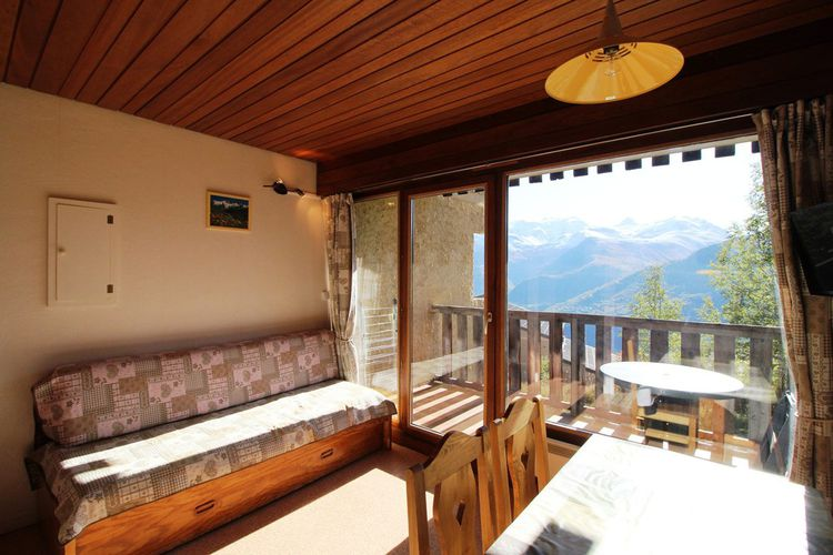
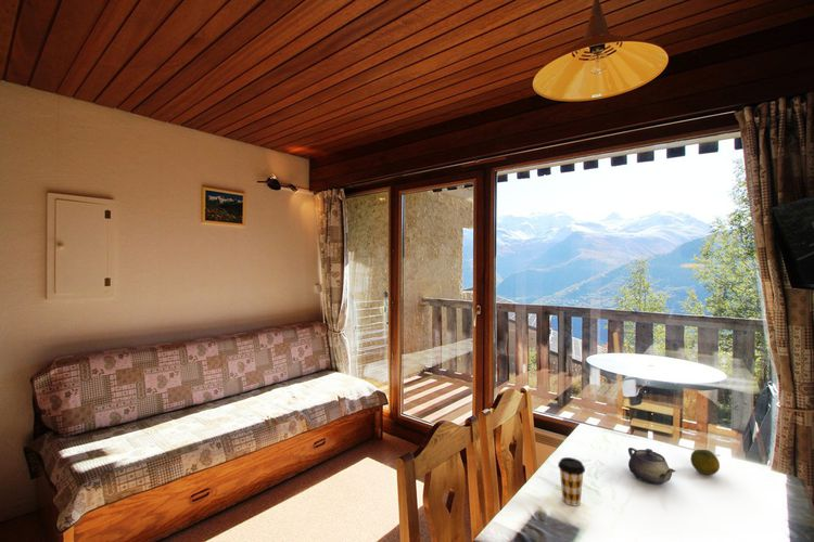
+ fruit [689,449,721,476]
+ teapot [627,447,677,486]
+ coffee cup [557,456,586,506]
